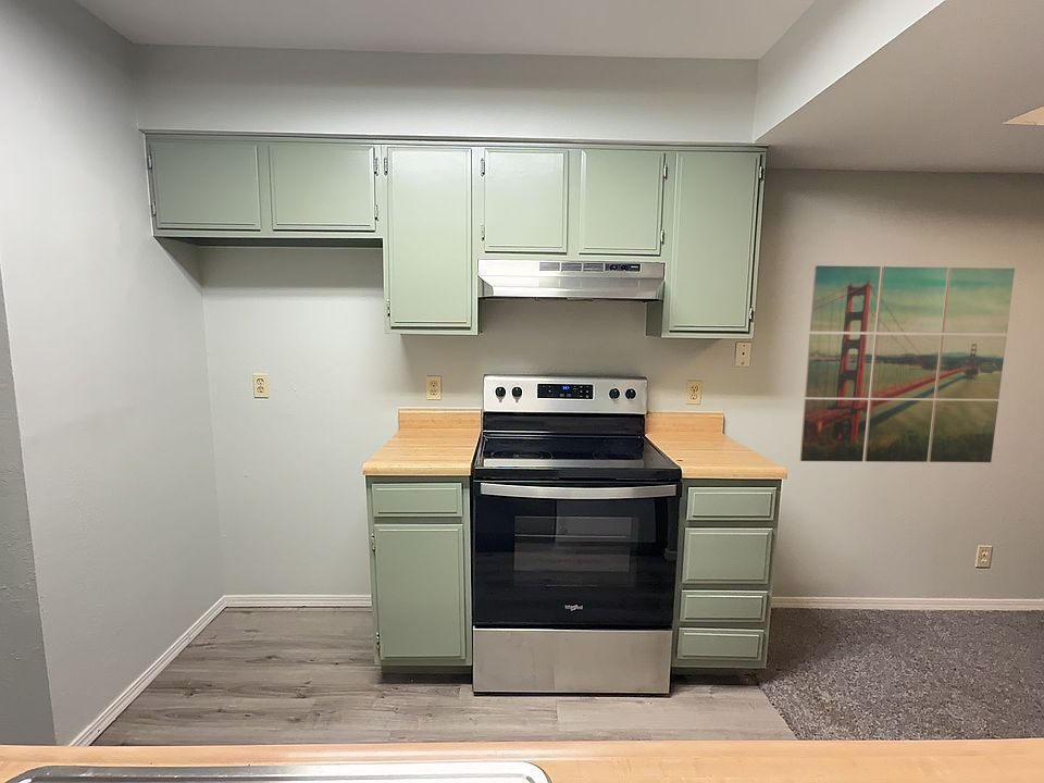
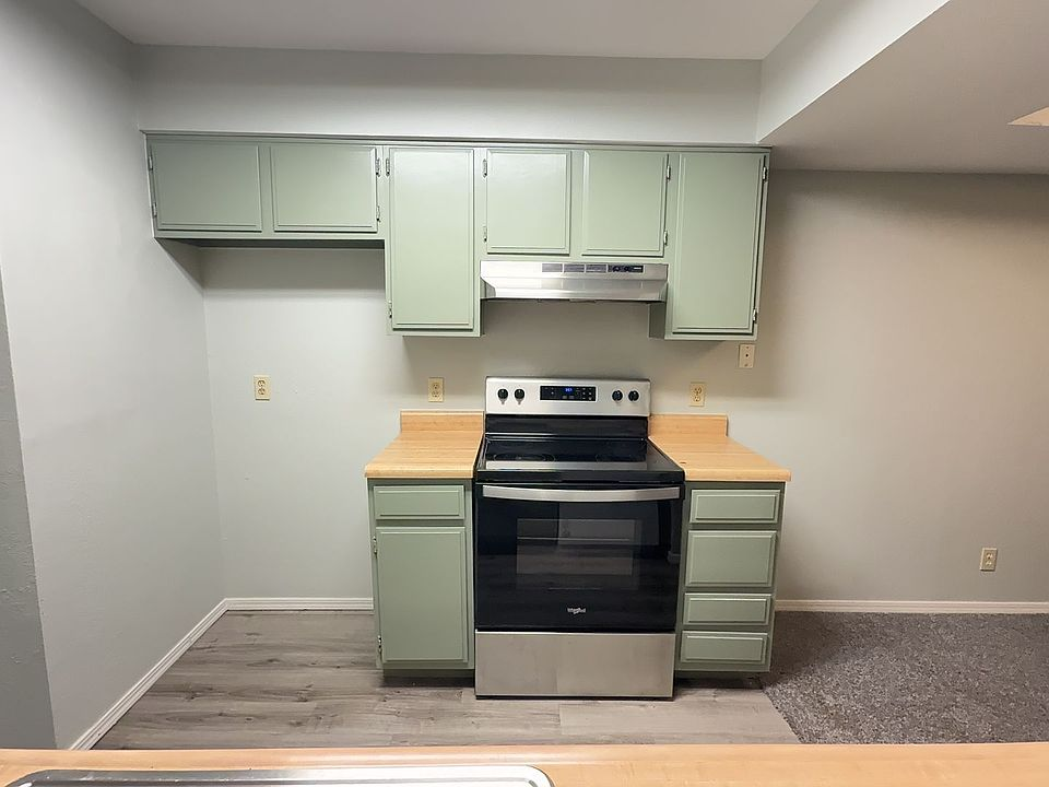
- wall art [799,264,1016,463]
